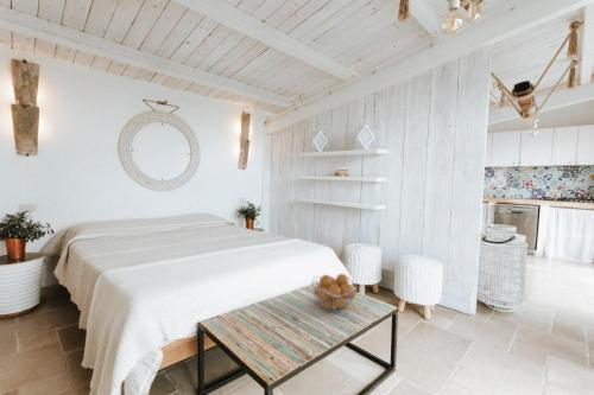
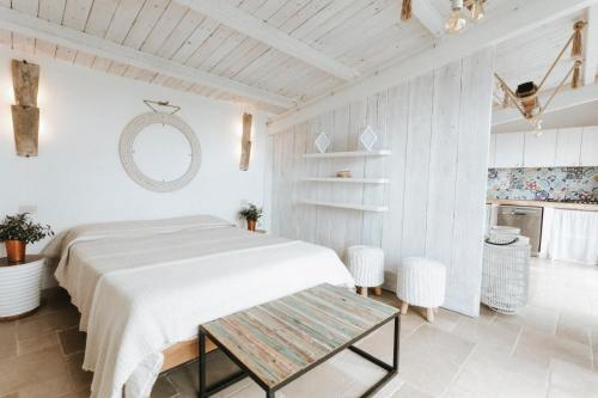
- fruit basket [310,273,359,314]
